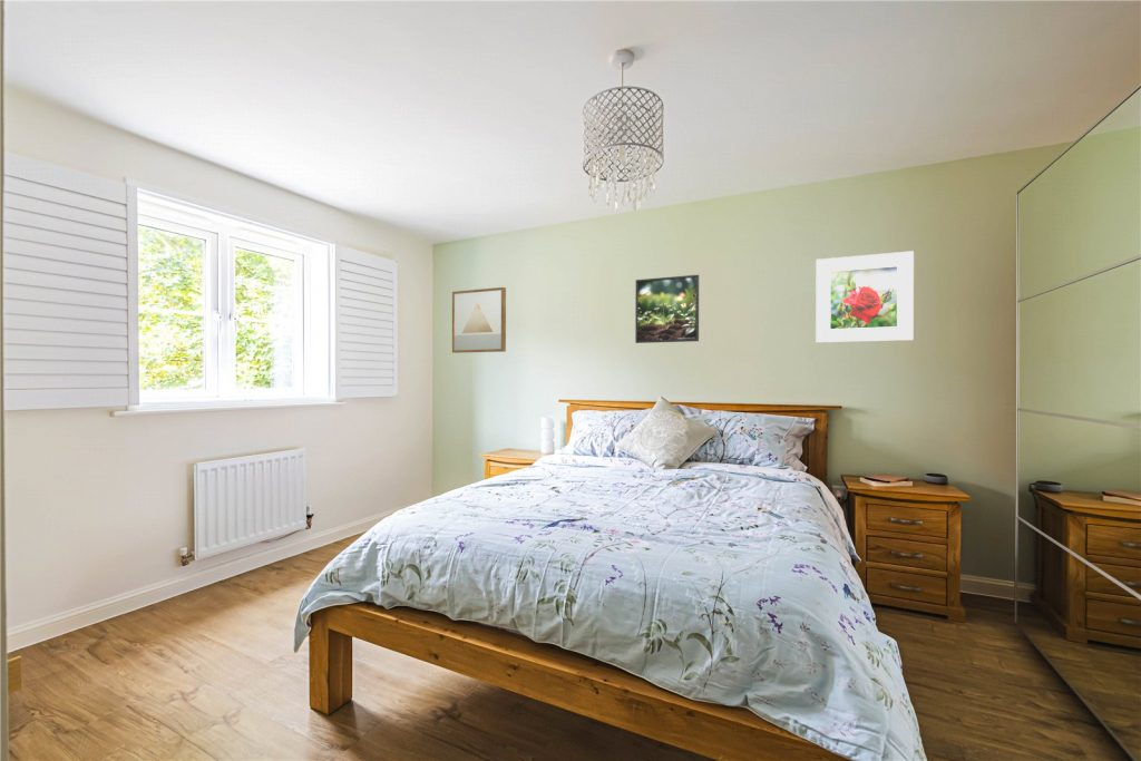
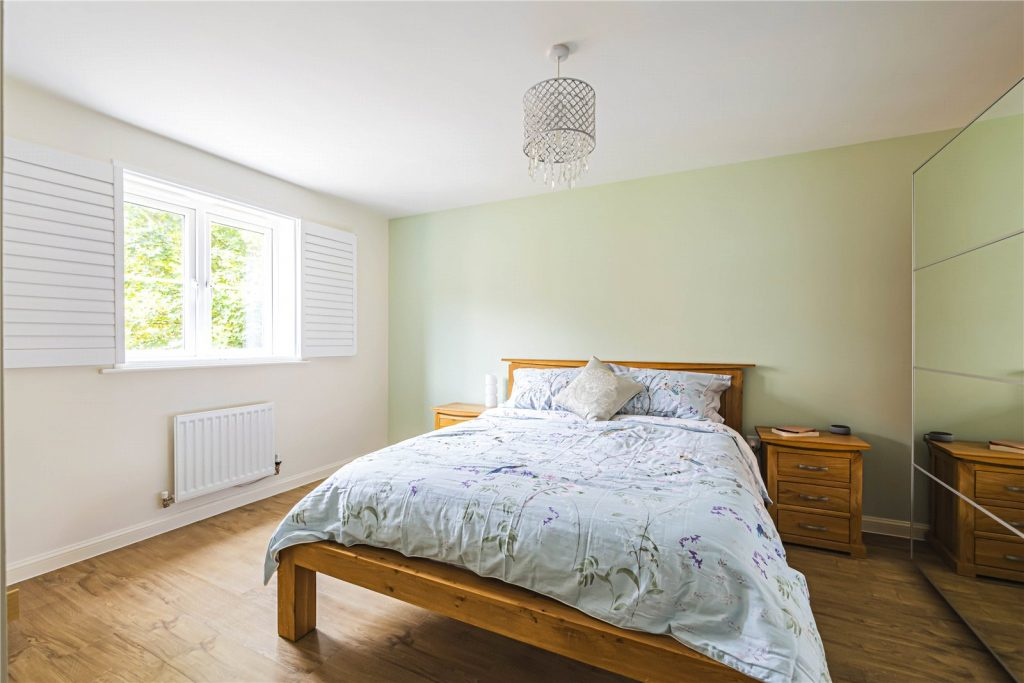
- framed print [634,274,700,344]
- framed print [815,250,915,344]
- wall art [451,286,507,354]
